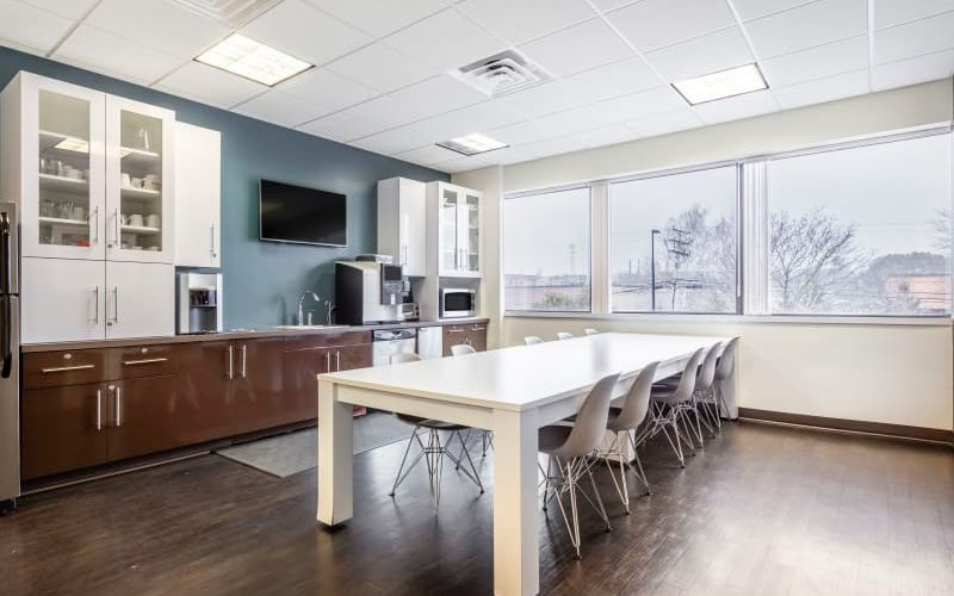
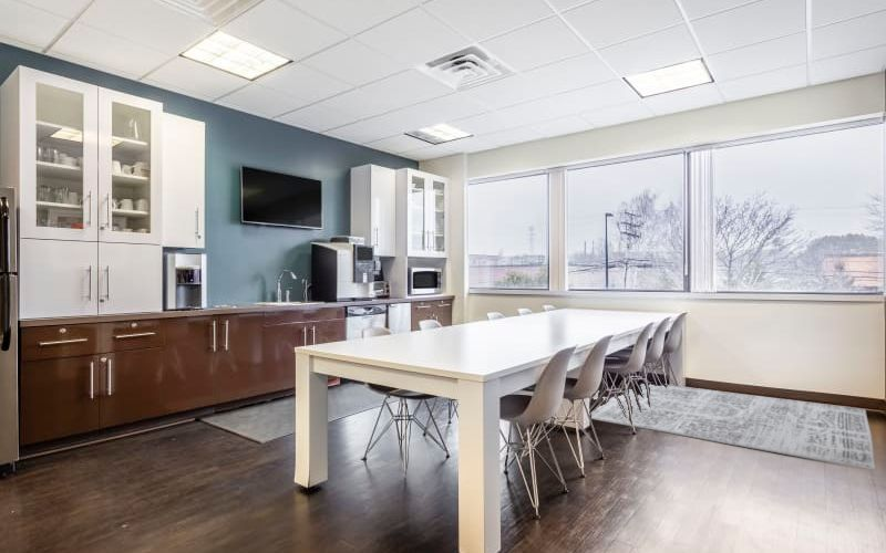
+ rug [590,383,877,471]
